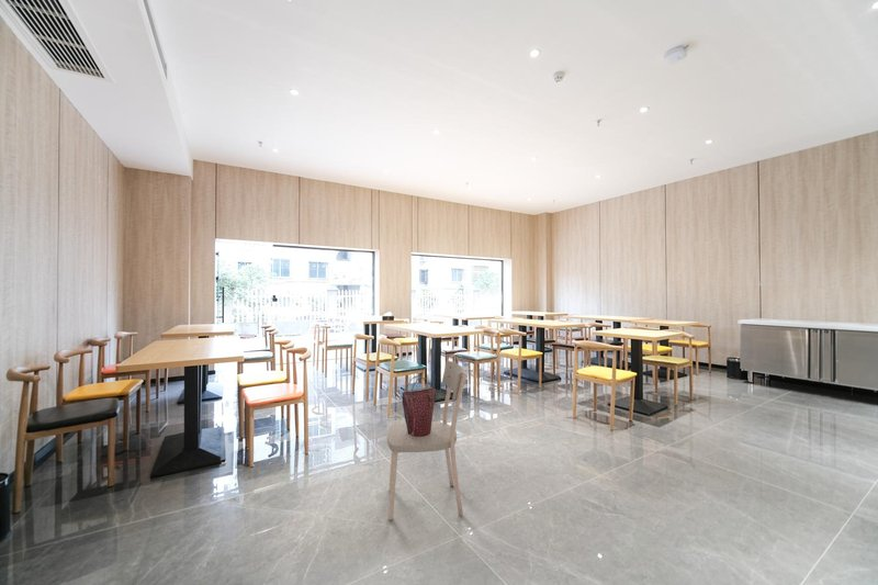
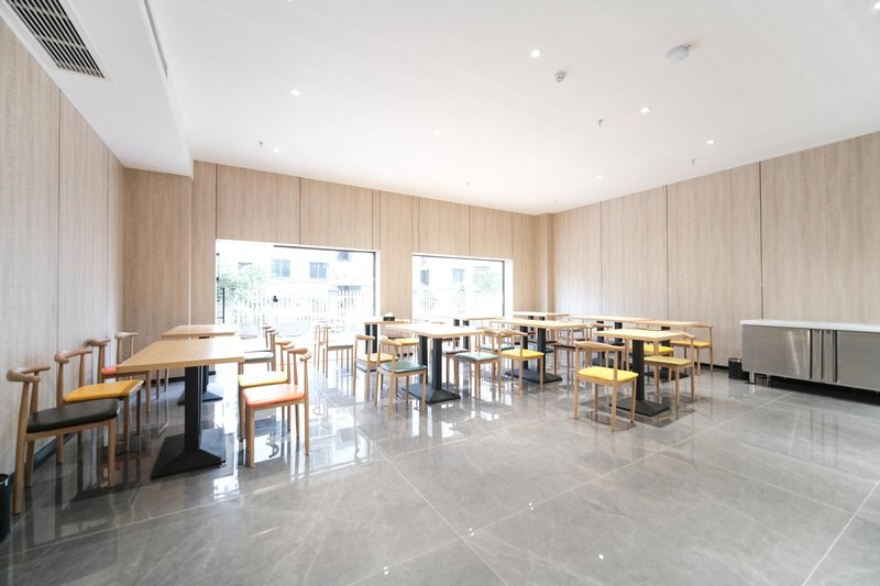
- dining chair [386,360,468,521]
- handbag [402,374,437,437]
